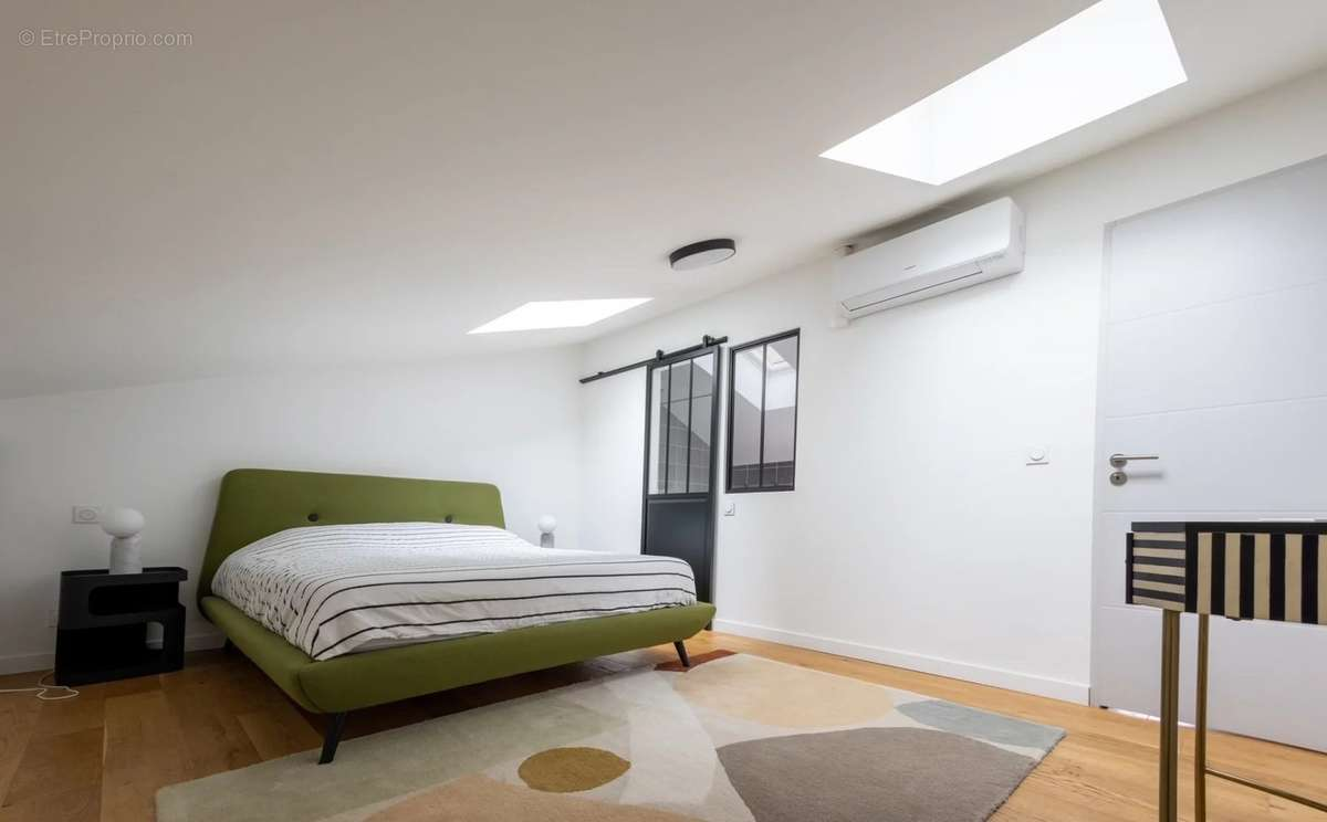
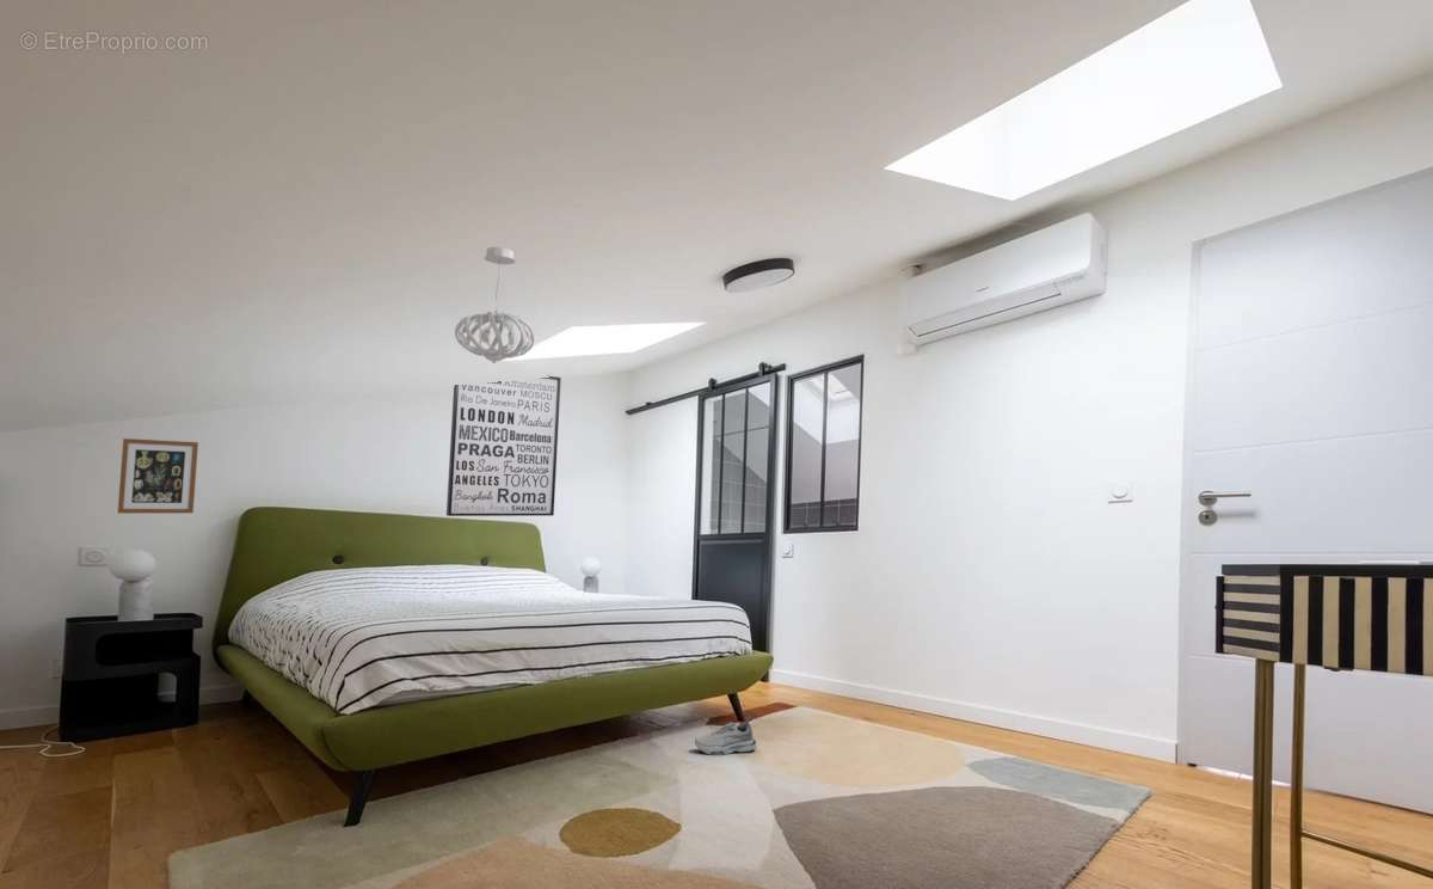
+ wall art [445,375,562,517]
+ pendant light [454,246,536,364]
+ wall art [117,437,199,514]
+ shoe [694,719,757,756]
